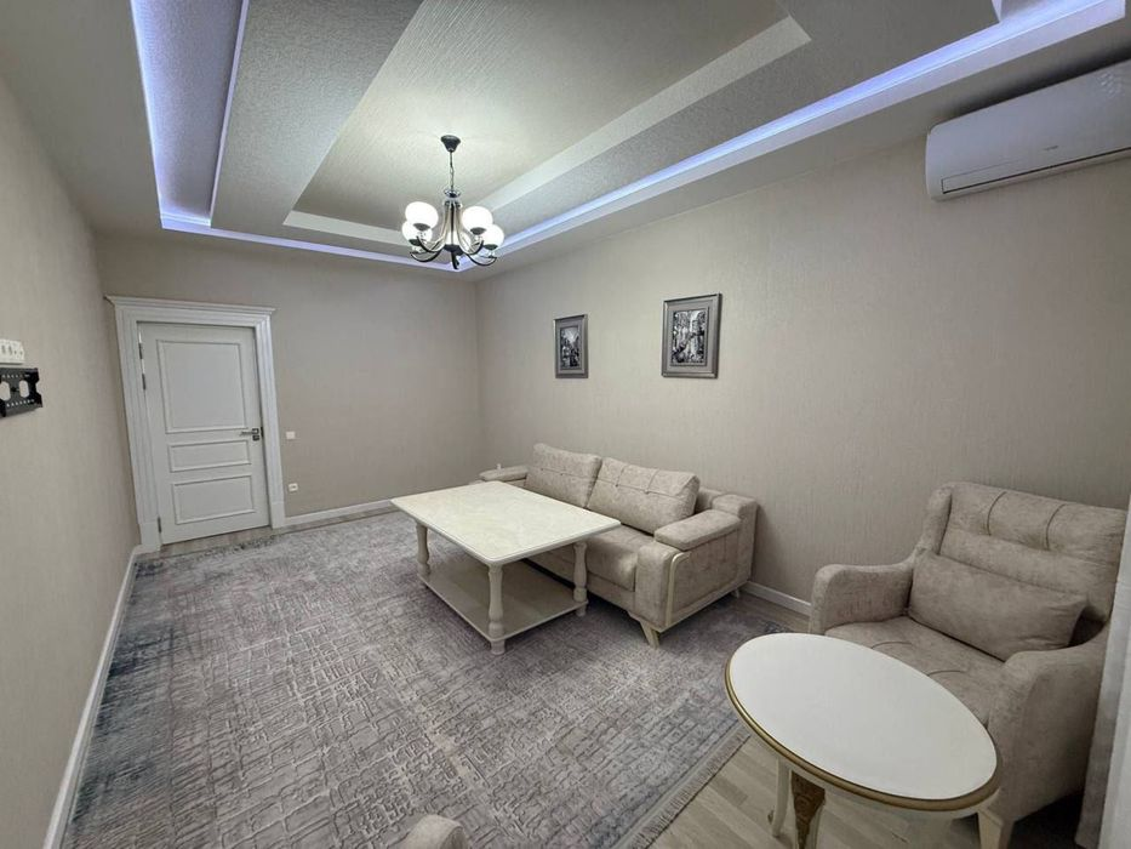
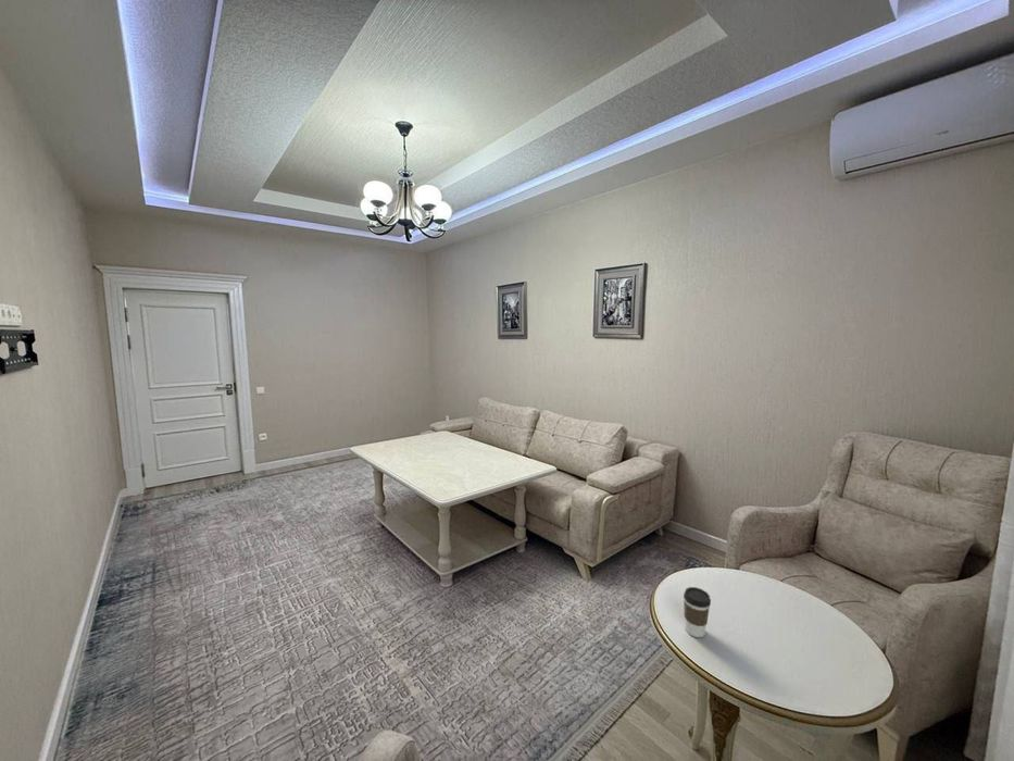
+ coffee cup [683,586,712,638]
